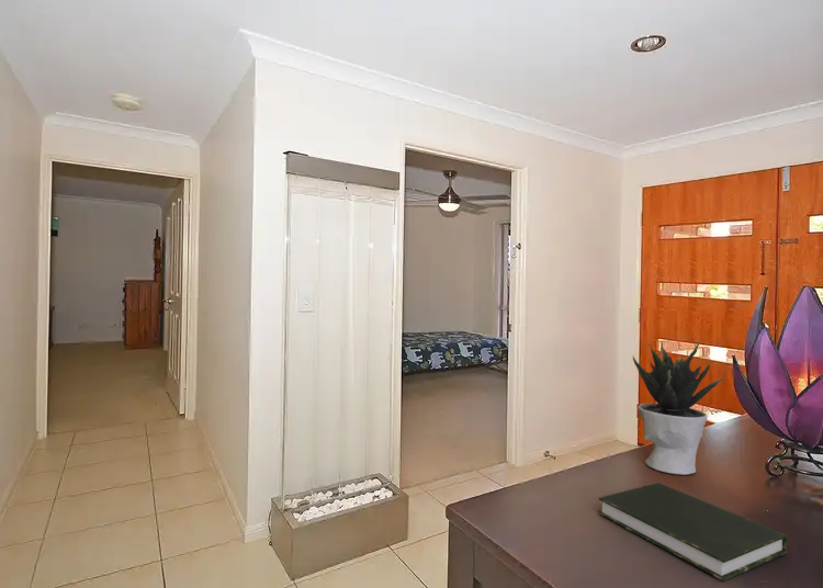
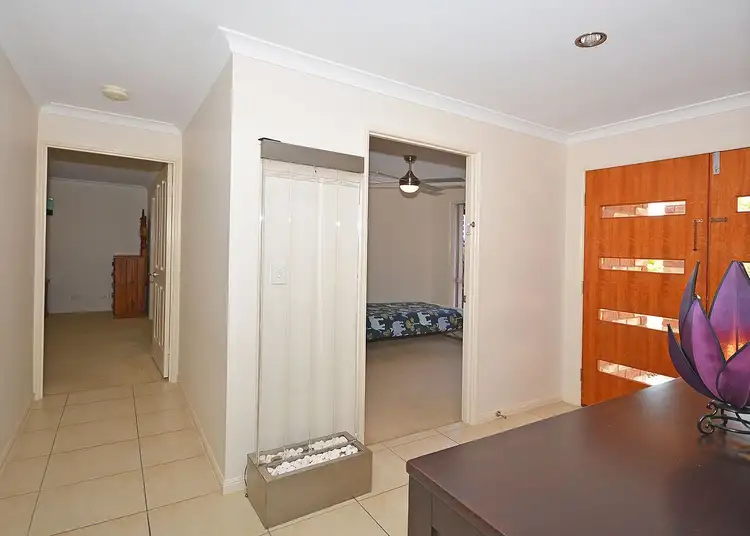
- book [597,482,788,581]
- potted plant [632,341,729,476]
